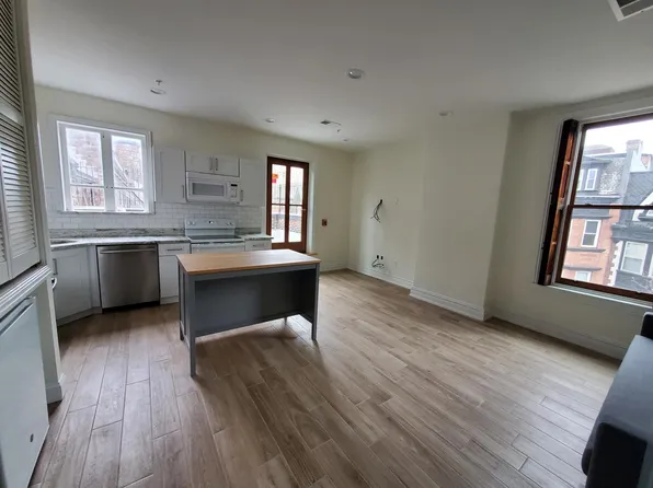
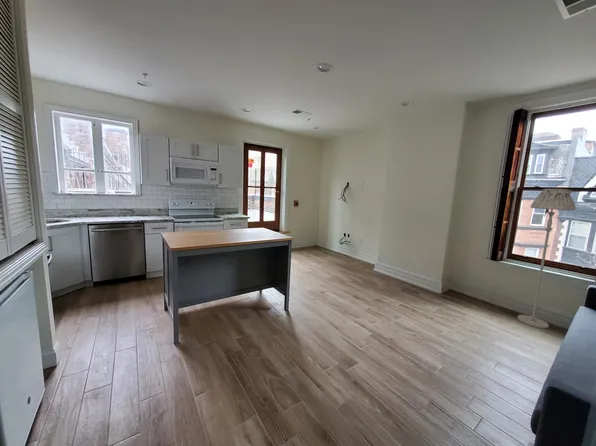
+ floor lamp [516,188,576,329]
